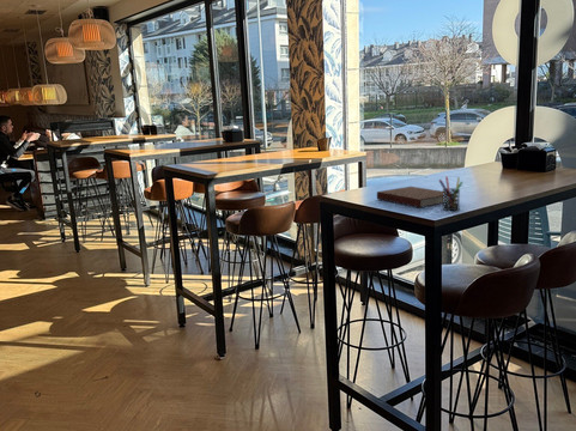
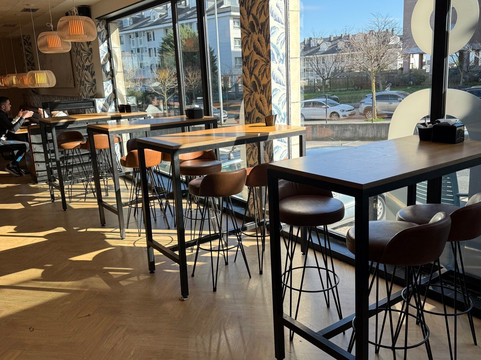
- pen holder [437,175,463,212]
- notebook [376,186,449,208]
